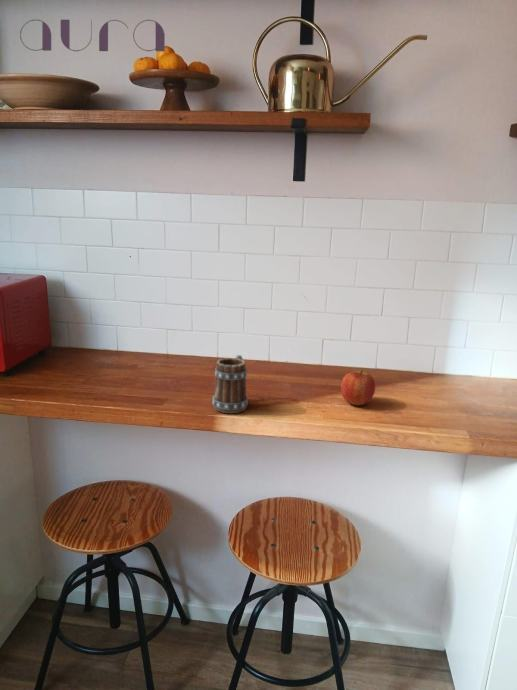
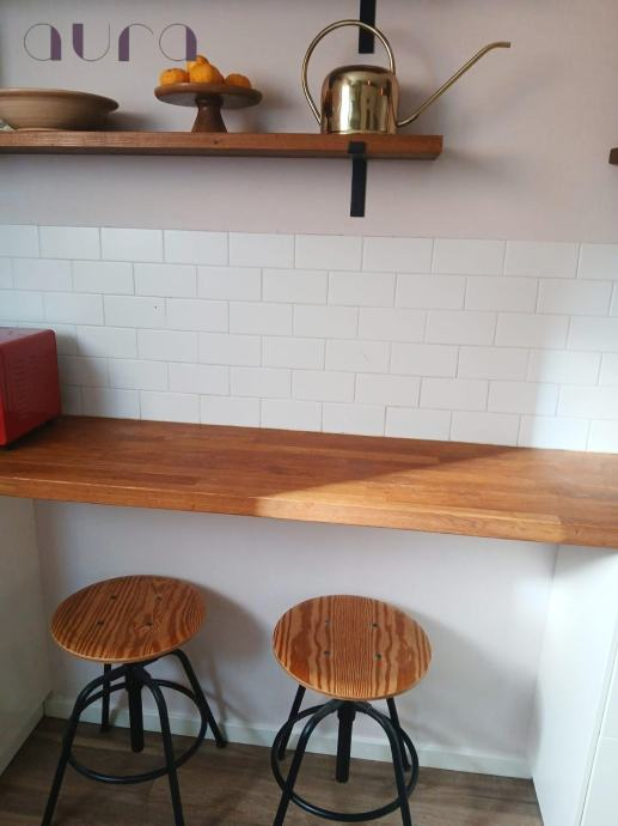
- mug [211,354,249,414]
- fruit [340,370,376,406]
